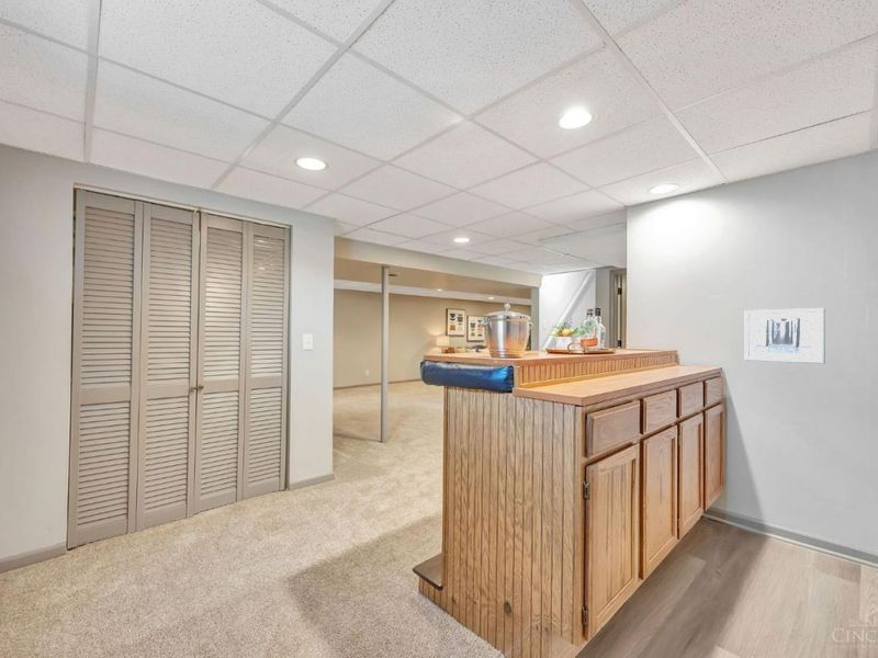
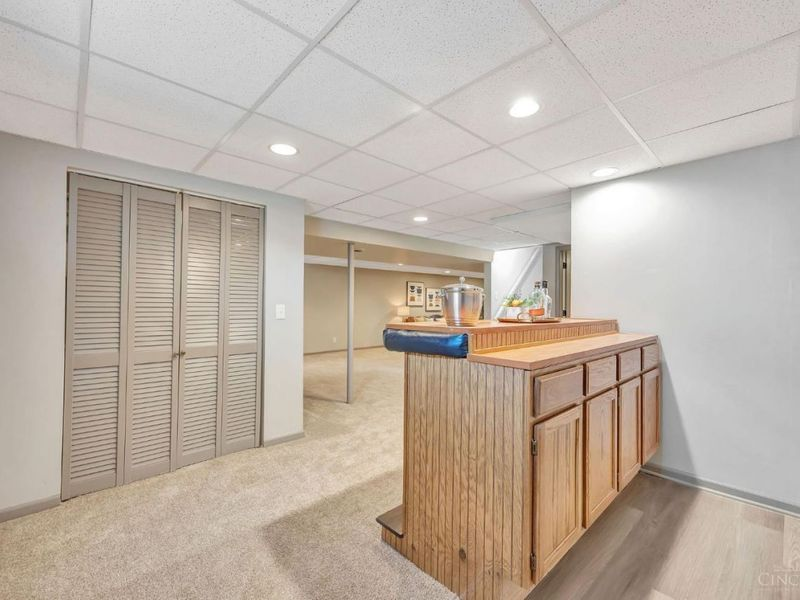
- wall art [744,307,826,365]
